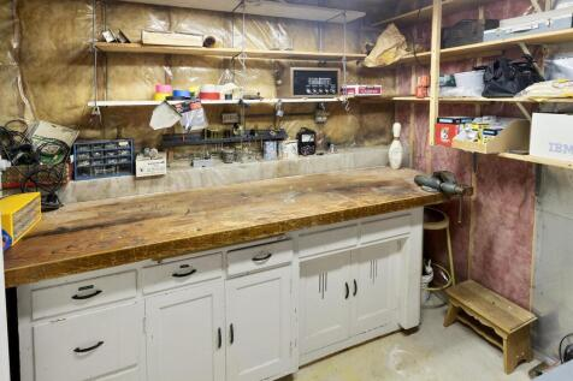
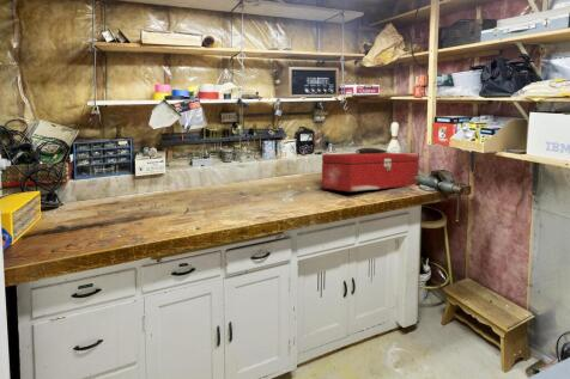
+ toolbox [321,147,420,192]
